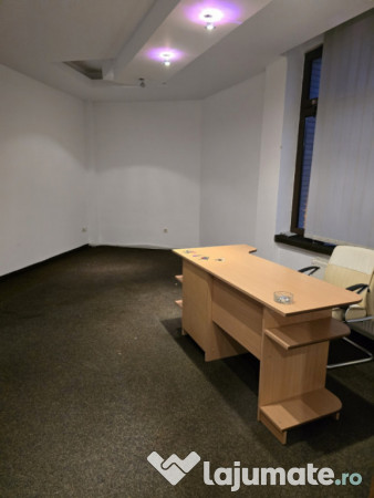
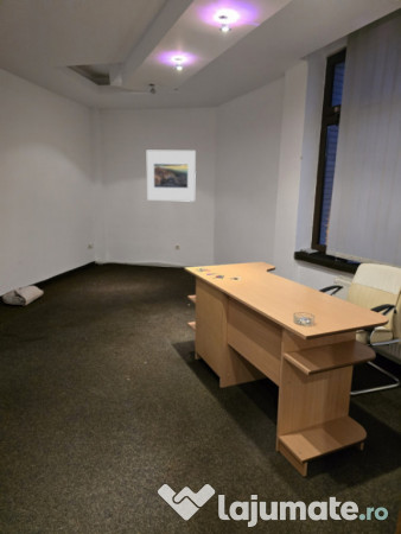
+ bag [1,285,44,306]
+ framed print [146,150,197,203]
